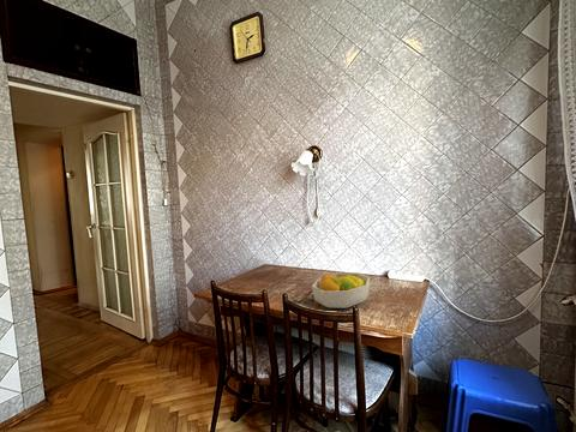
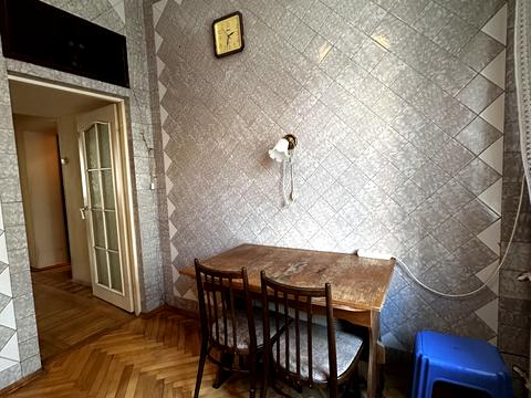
- fruit bowl [311,272,371,310]
